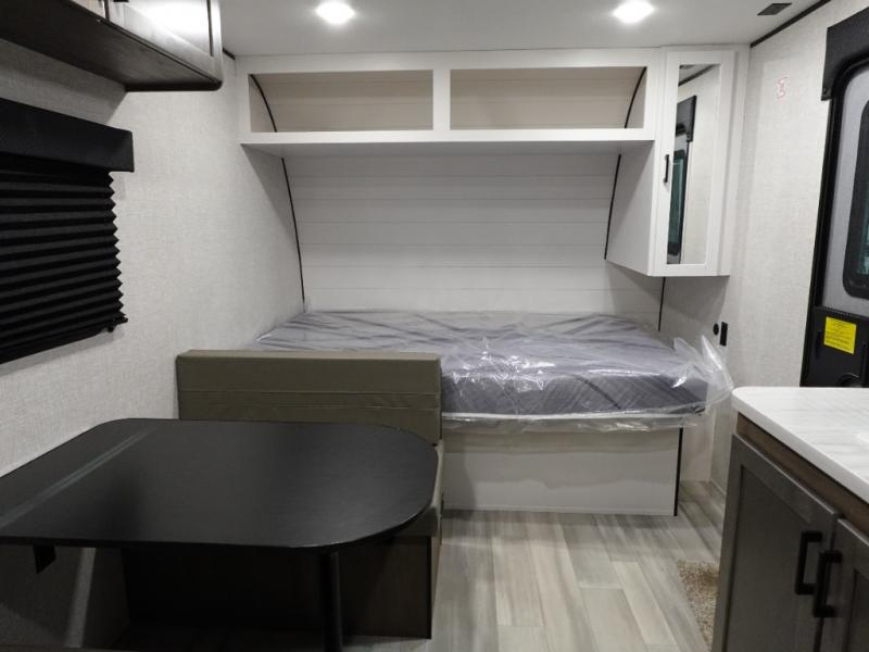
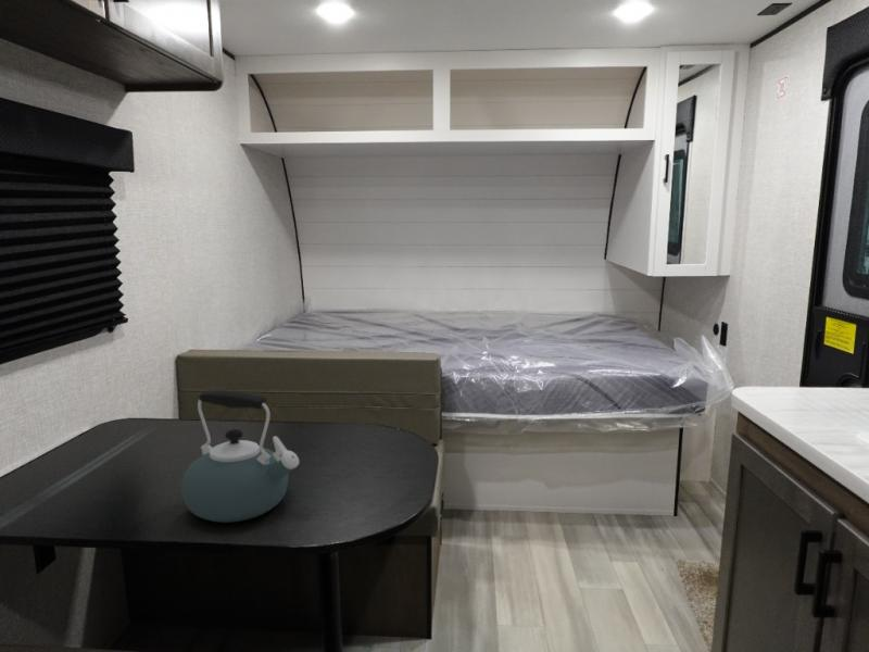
+ kettle [180,389,300,524]
